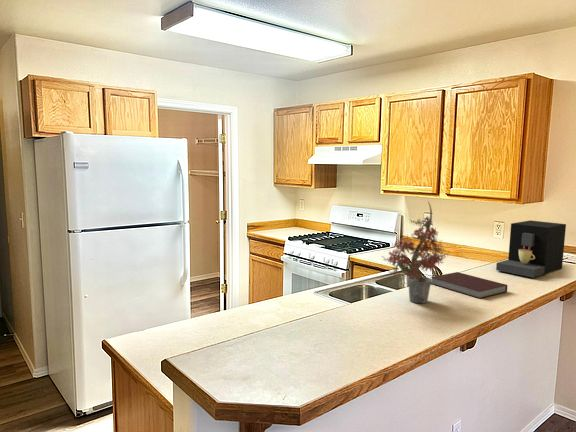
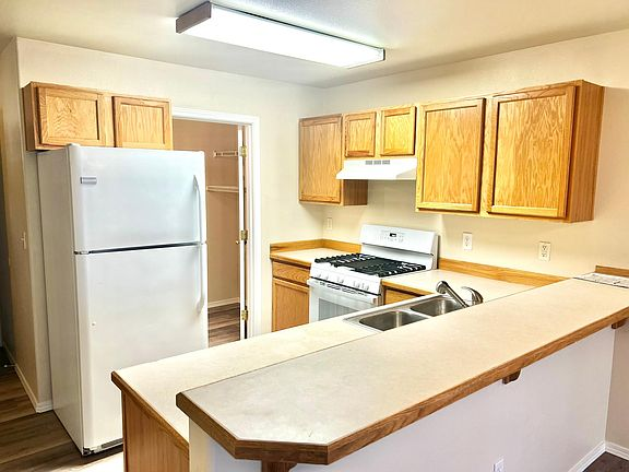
- coffee maker [495,220,567,279]
- notebook [430,271,508,299]
- potted plant [382,200,451,304]
